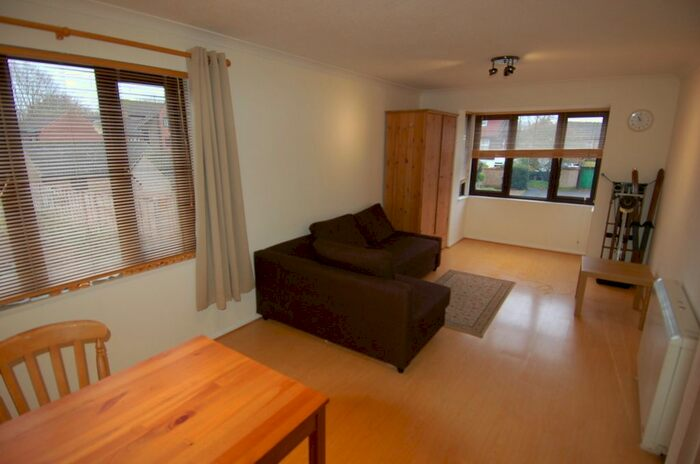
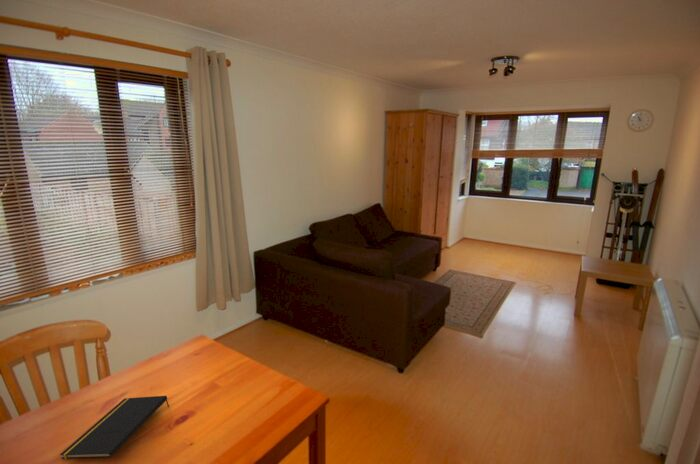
+ notepad [59,395,170,460]
